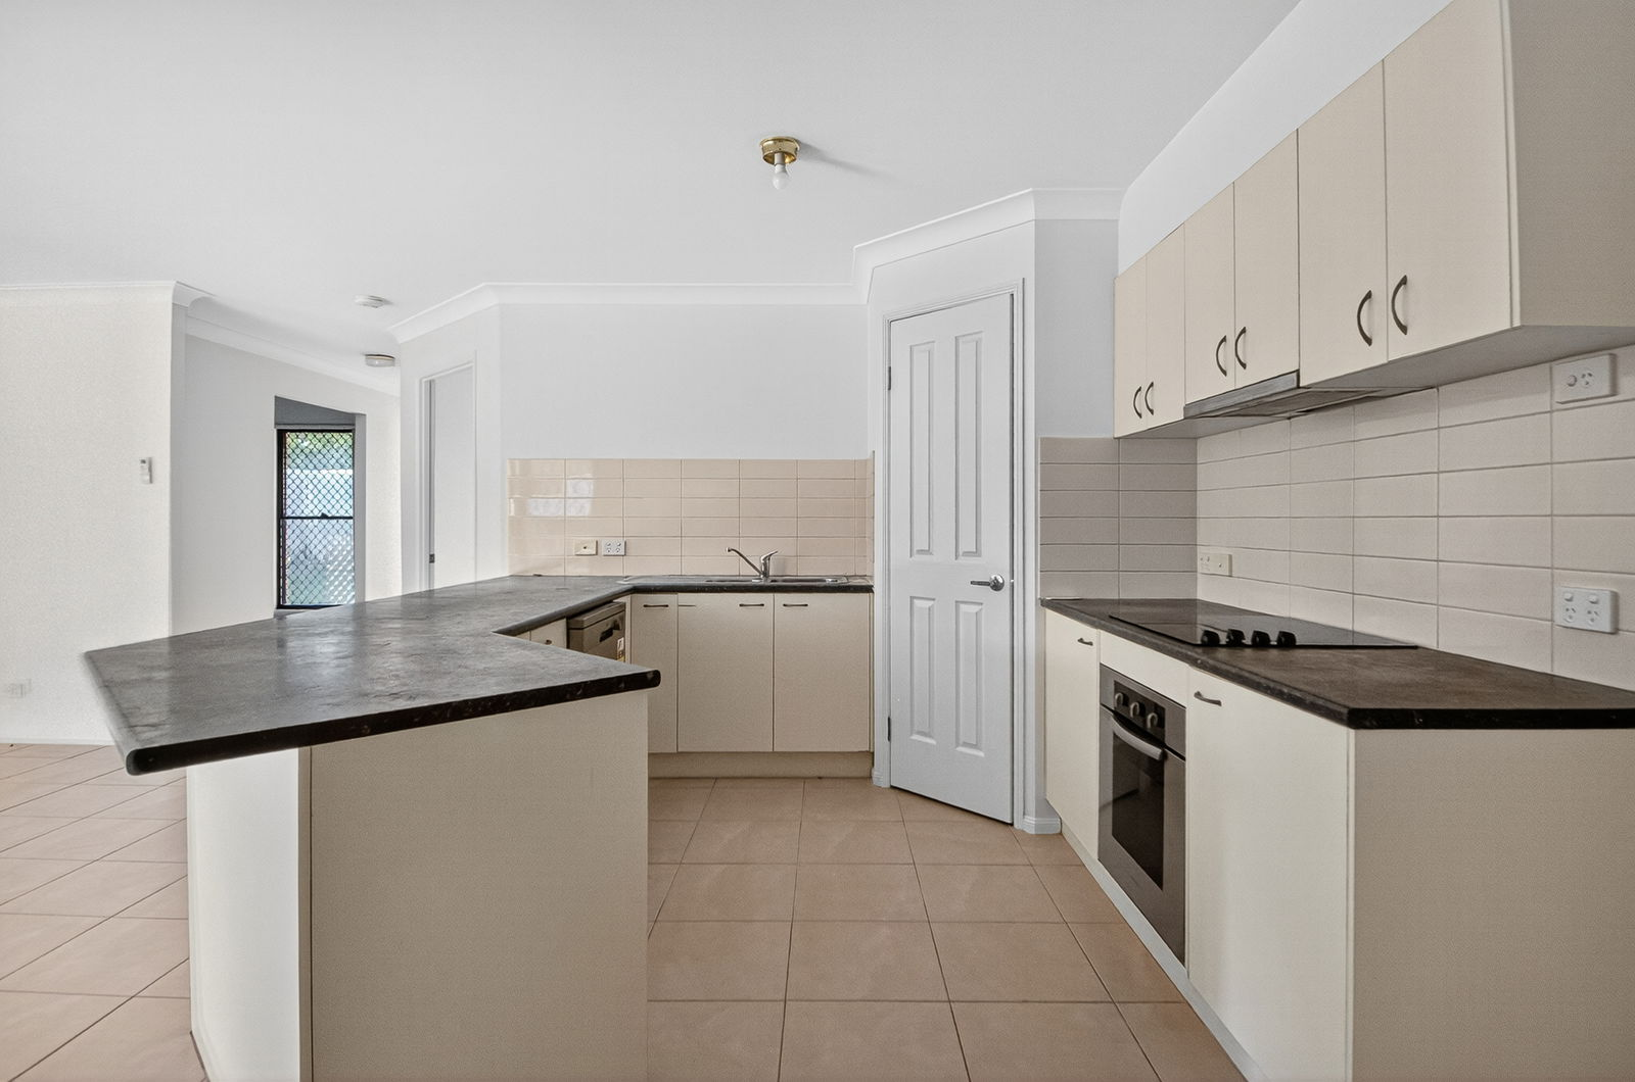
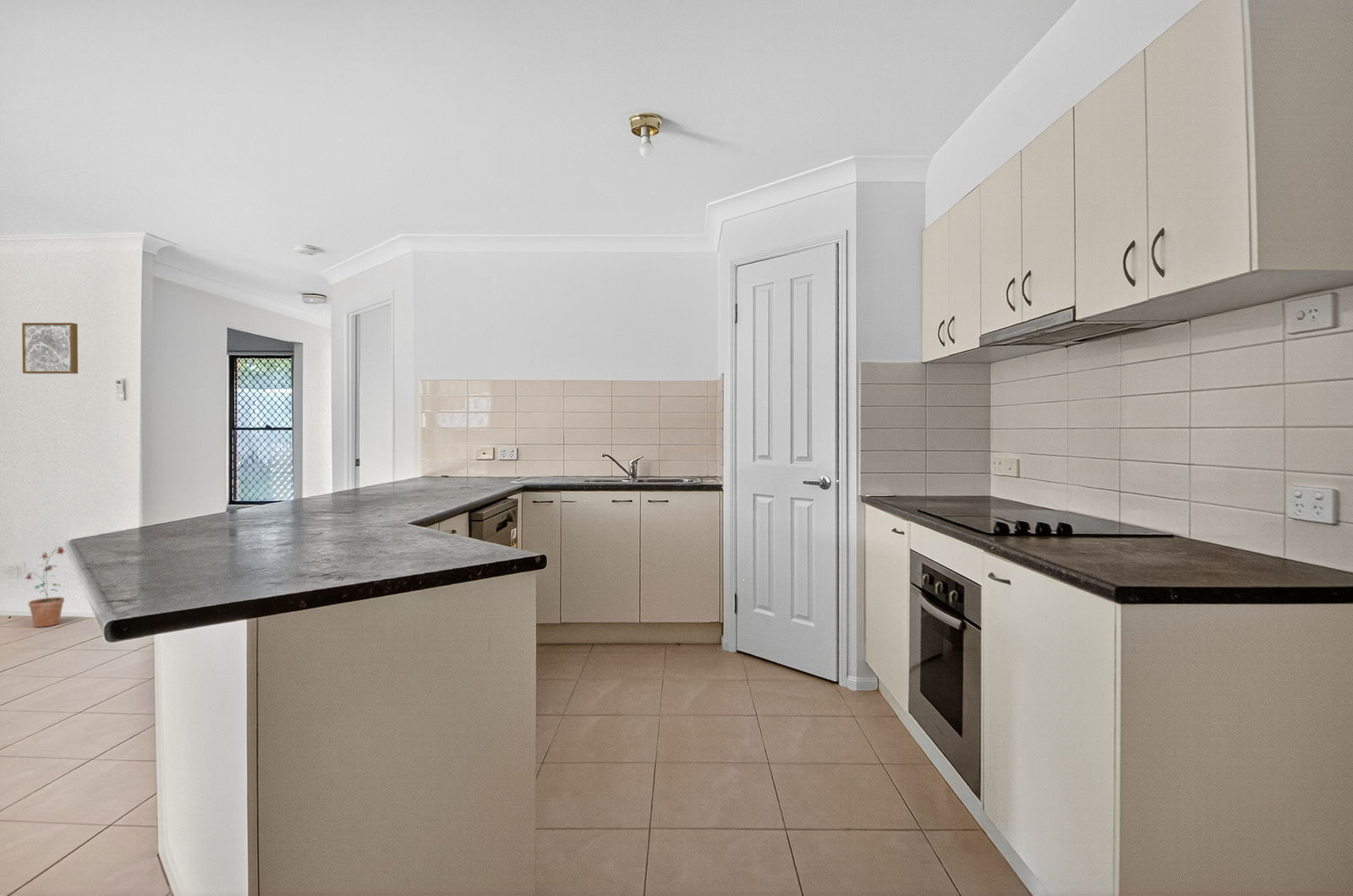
+ potted plant [24,546,67,628]
+ wall art [21,322,79,374]
